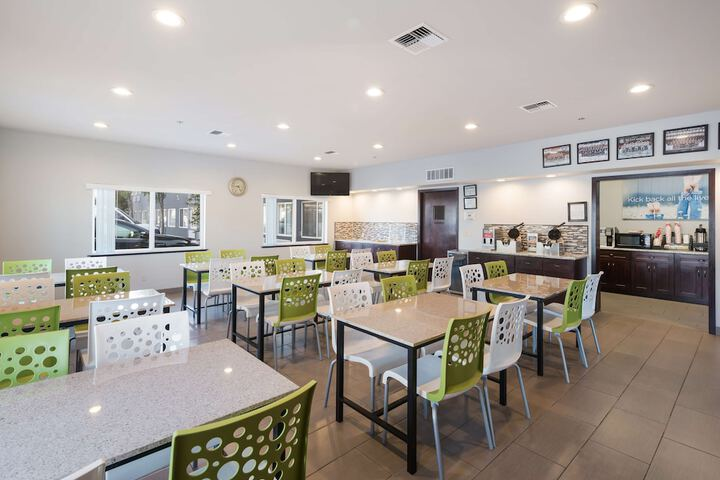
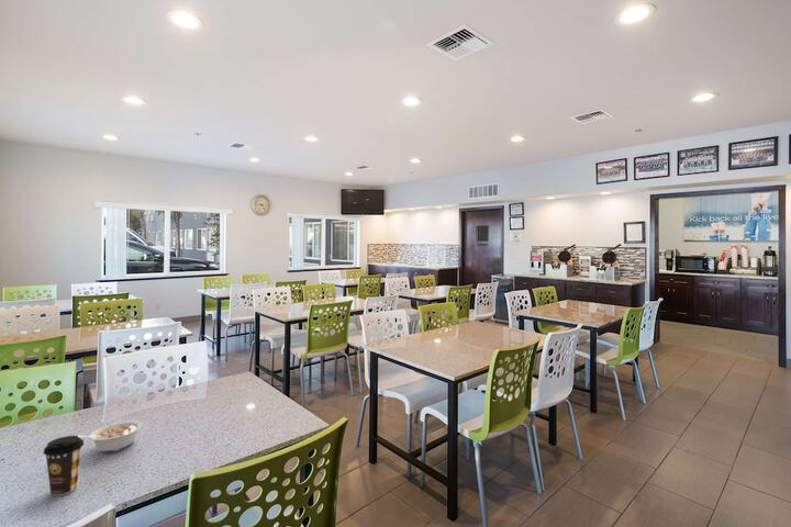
+ legume [78,419,143,453]
+ coffee cup [42,435,85,497]
